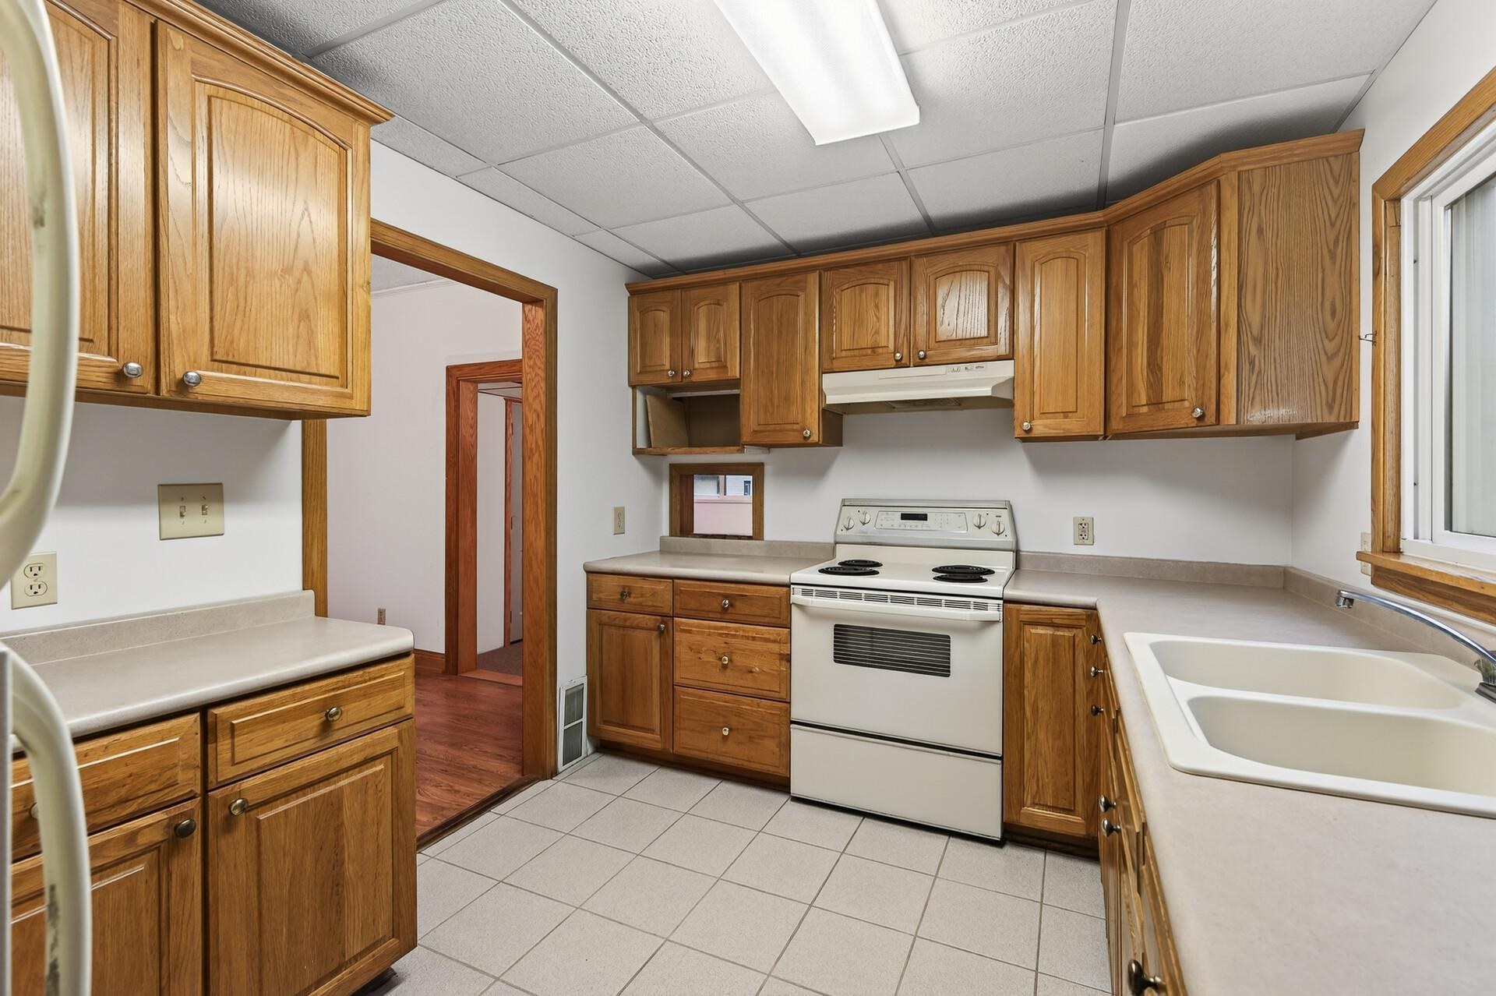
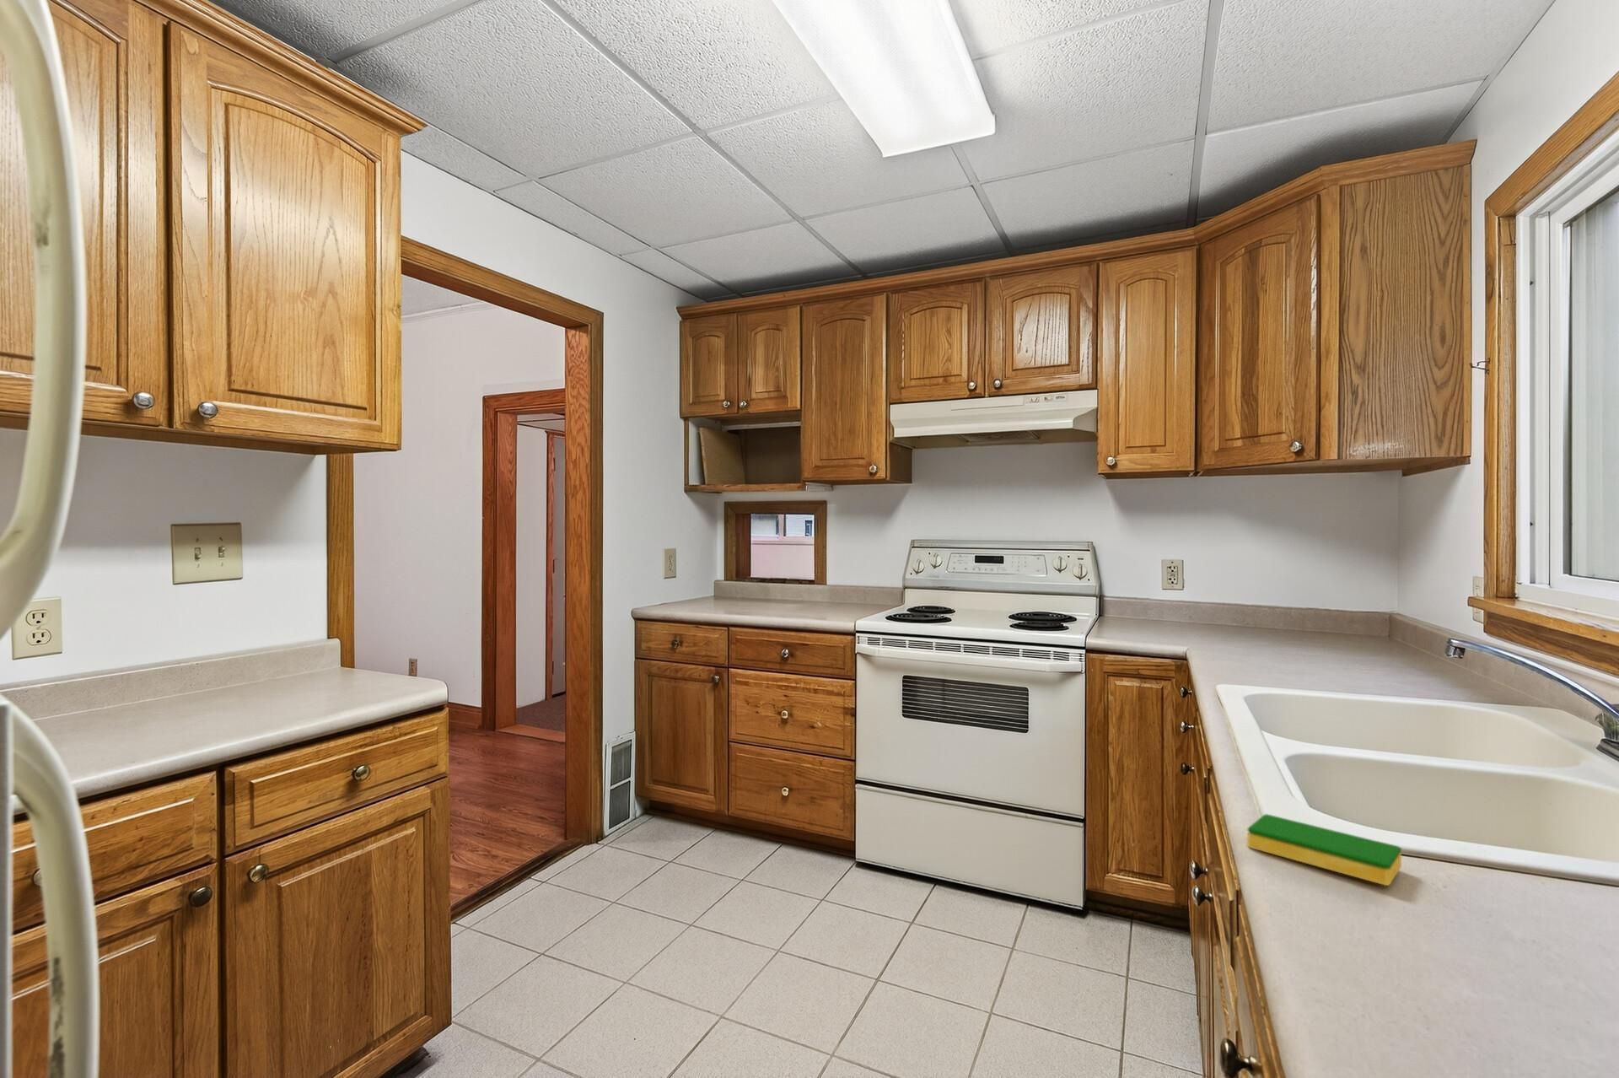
+ dish sponge [1246,813,1402,887]
